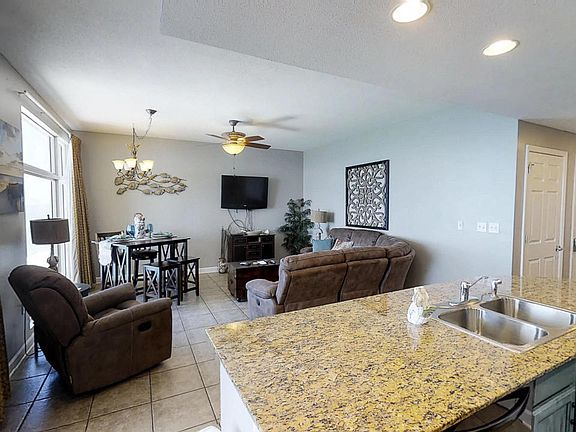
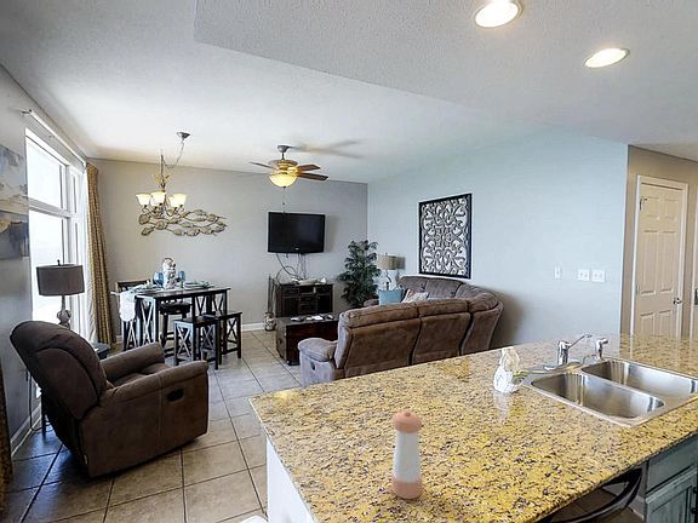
+ pepper shaker [390,409,423,500]
